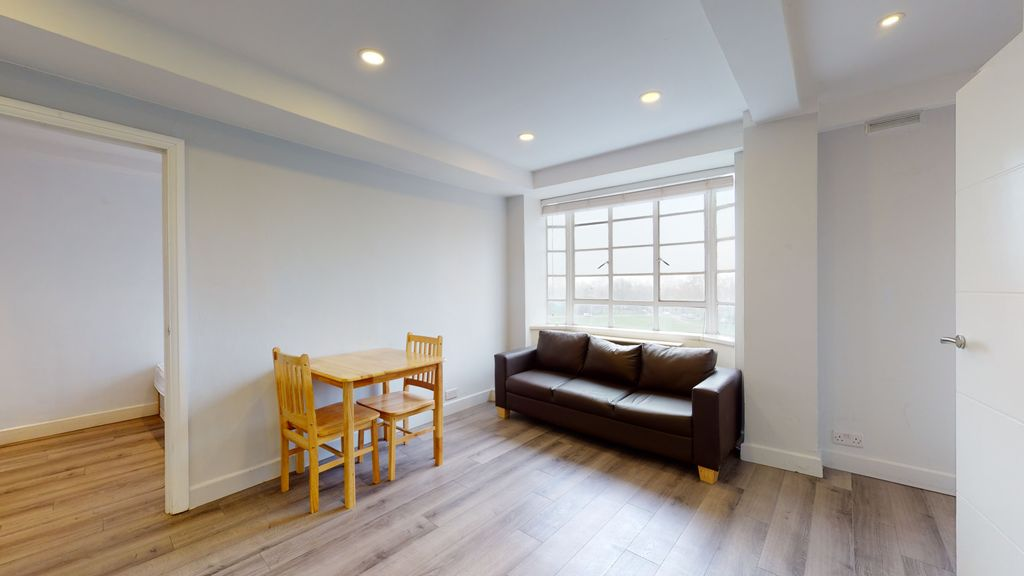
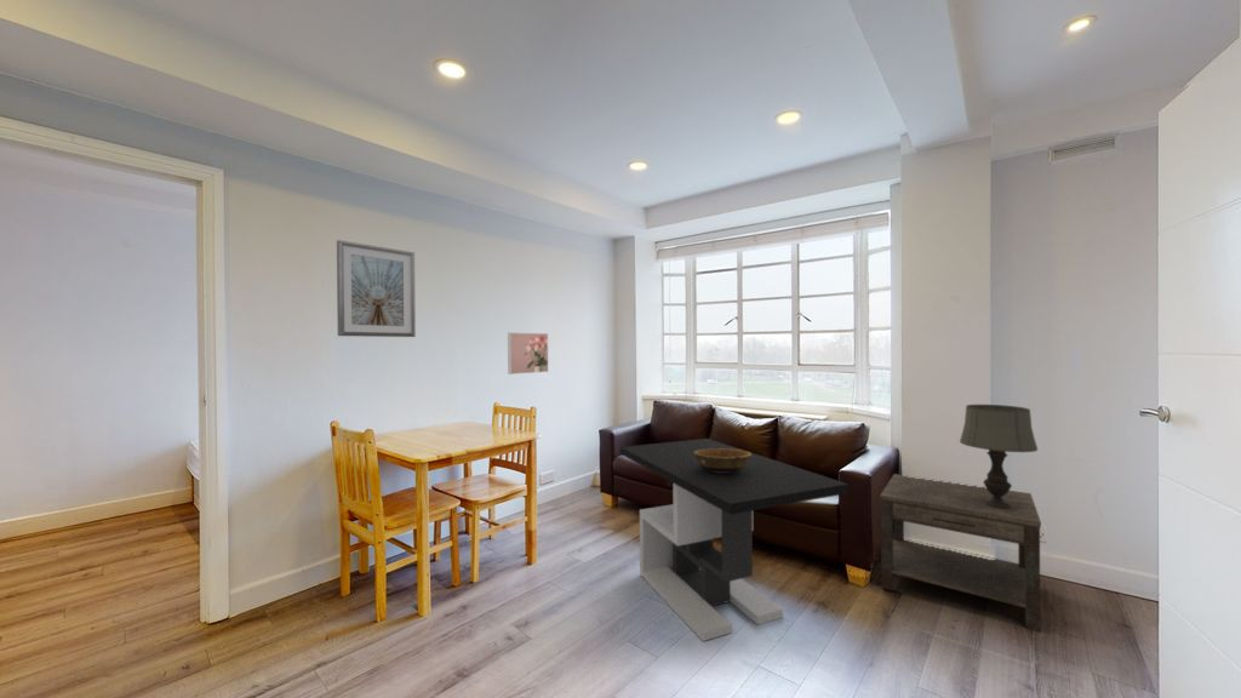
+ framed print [507,332,549,376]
+ coffee table [619,437,850,642]
+ side table [879,473,1042,634]
+ decorative bowl [693,448,751,473]
+ table lamp [959,404,1039,509]
+ picture frame [336,239,417,338]
